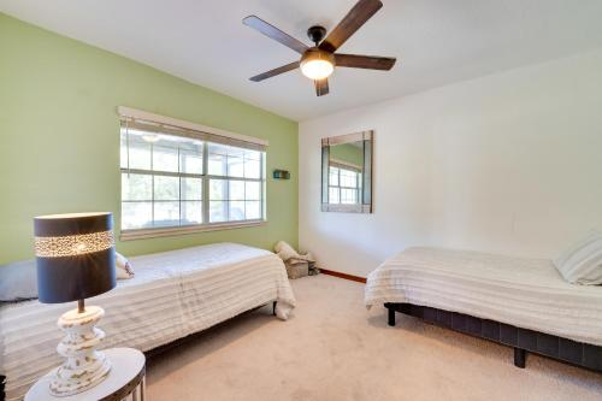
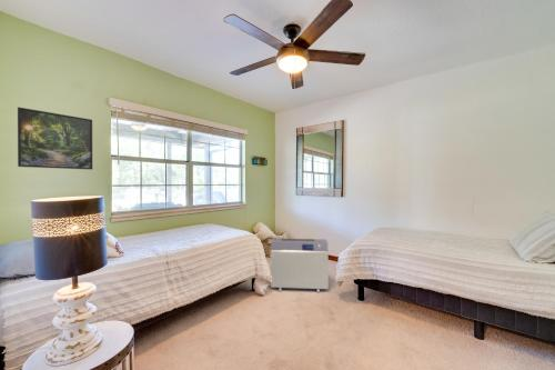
+ air purifier [270,238,330,294]
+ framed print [17,107,93,171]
